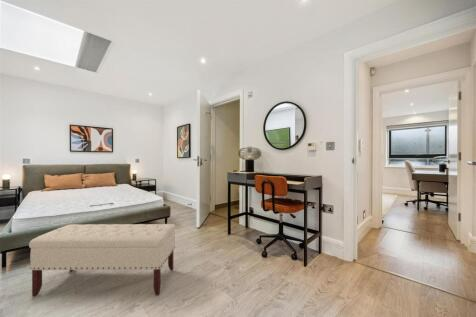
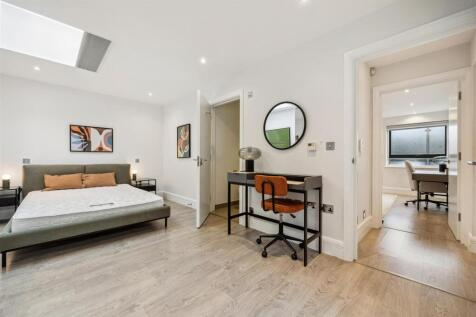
- bench [28,223,176,297]
